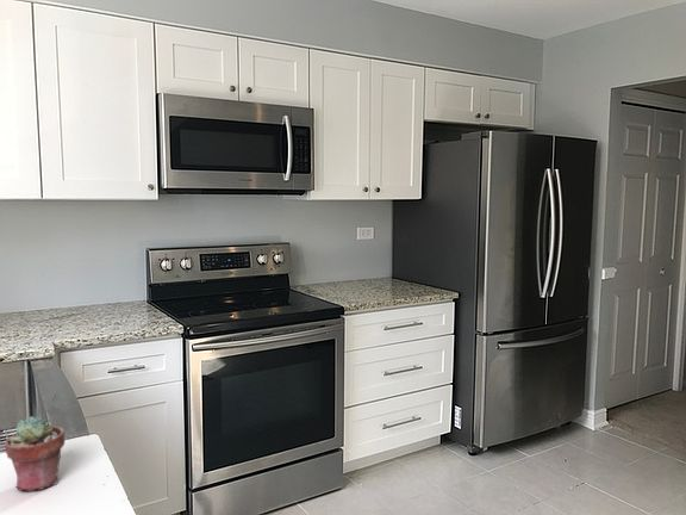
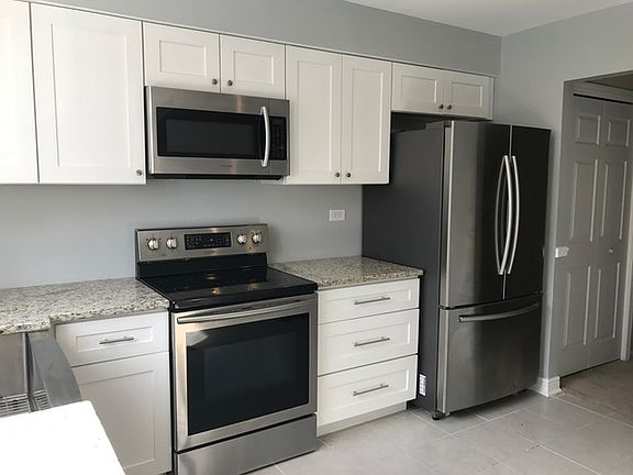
- potted succulent [4,415,66,492]
